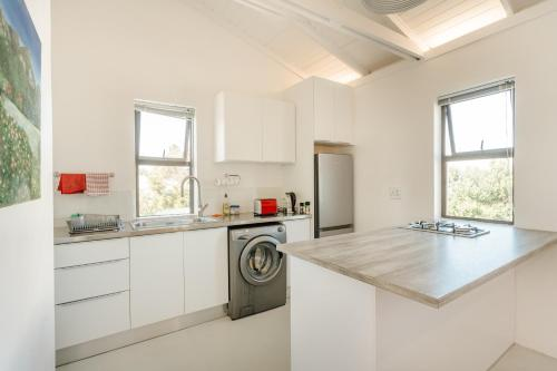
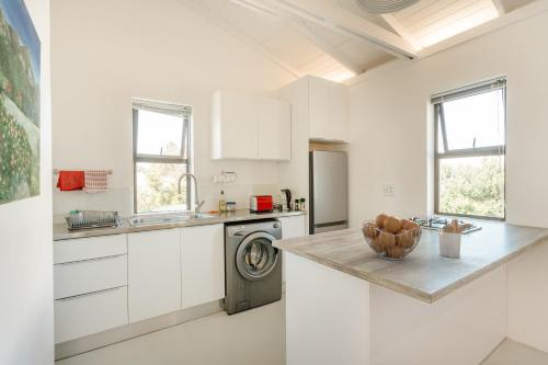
+ utensil holder [437,218,476,259]
+ fruit basket [361,213,423,261]
